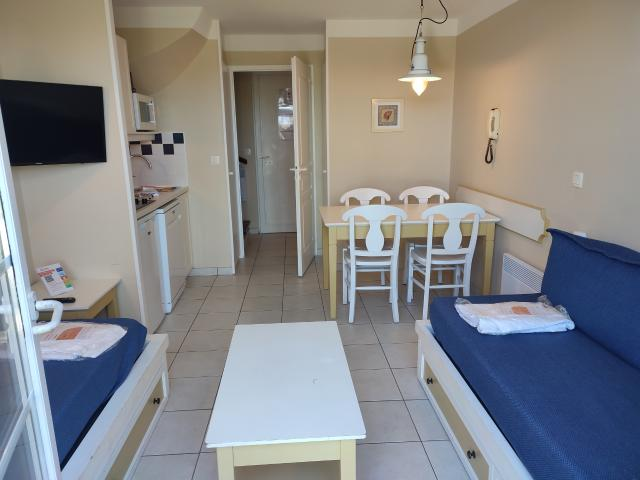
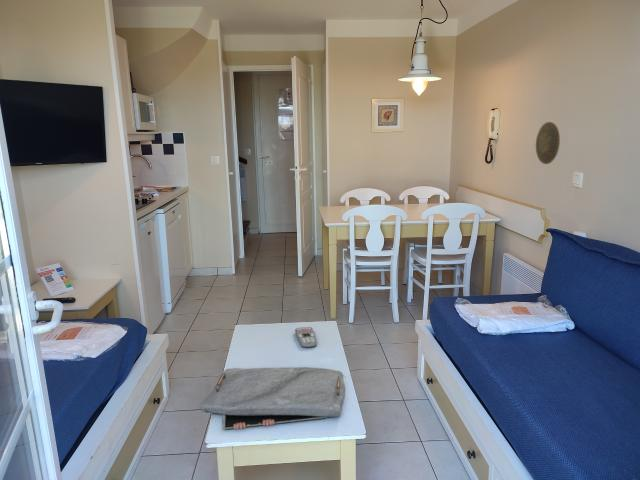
+ serving tray [200,366,346,431]
+ decorative plate [535,121,561,165]
+ remote control [294,326,318,349]
